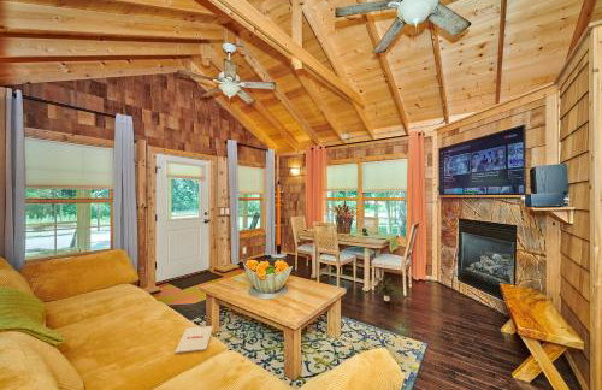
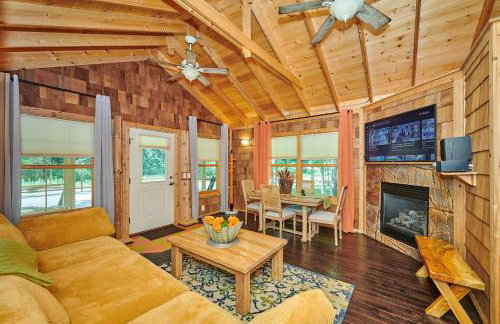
- potted plant [374,274,396,302]
- magazine [175,325,214,354]
